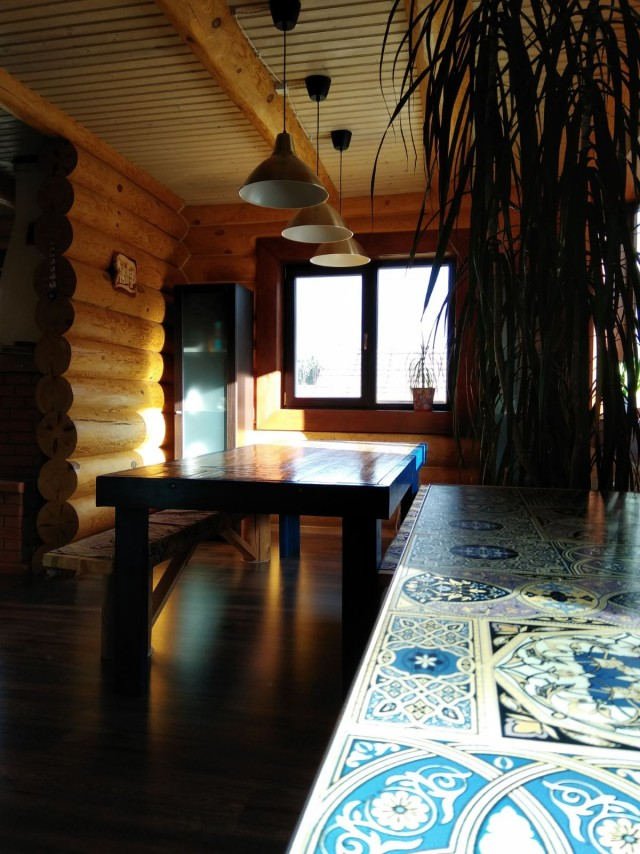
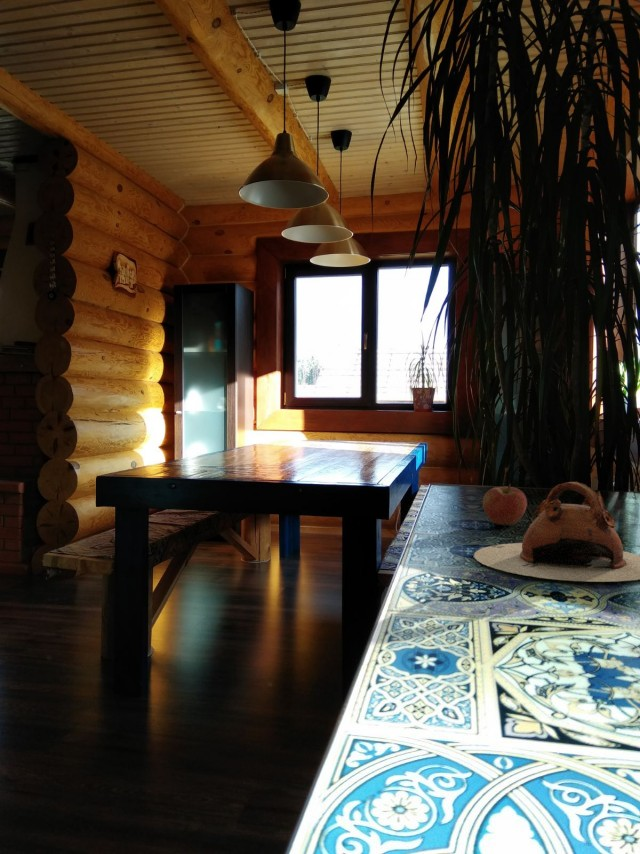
+ apple [482,483,528,526]
+ teapot [472,481,640,583]
